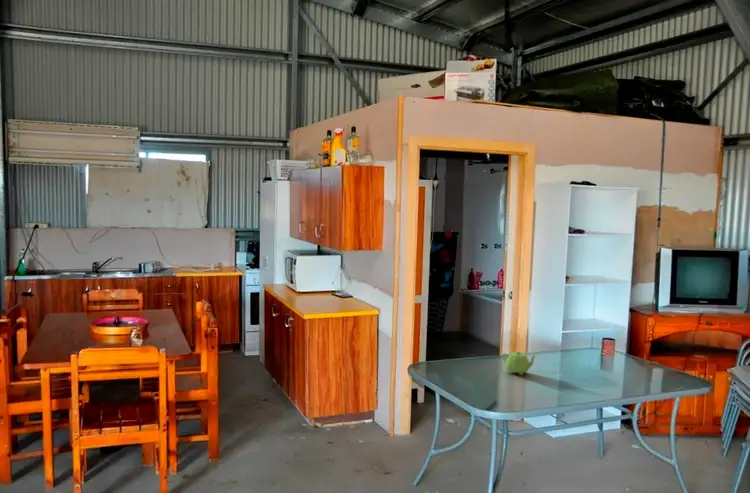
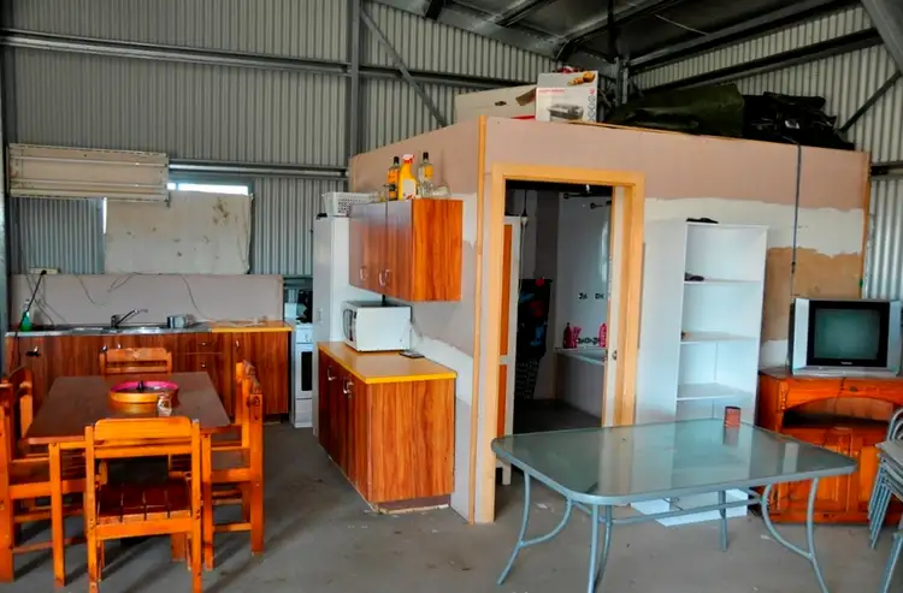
- teapot [501,350,538,376]
